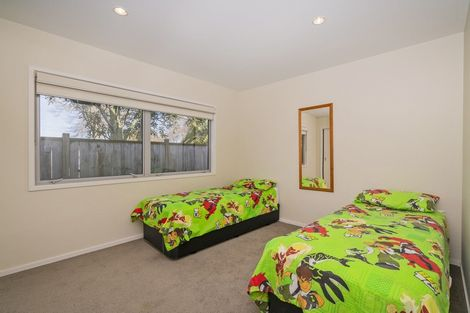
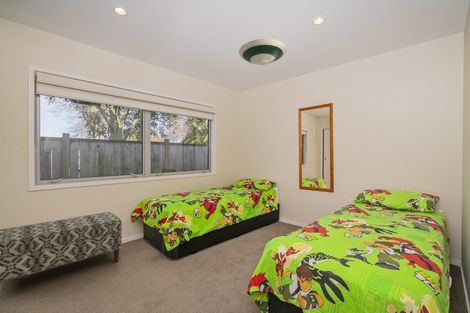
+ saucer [238,38,288,66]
+ bench [0,211,123,283]
